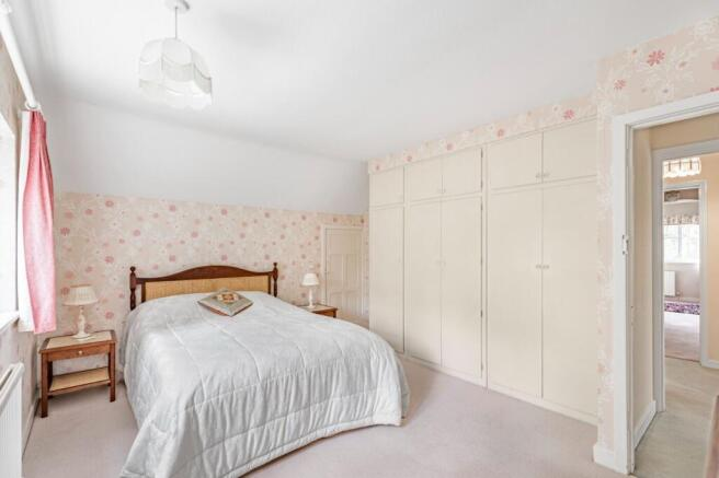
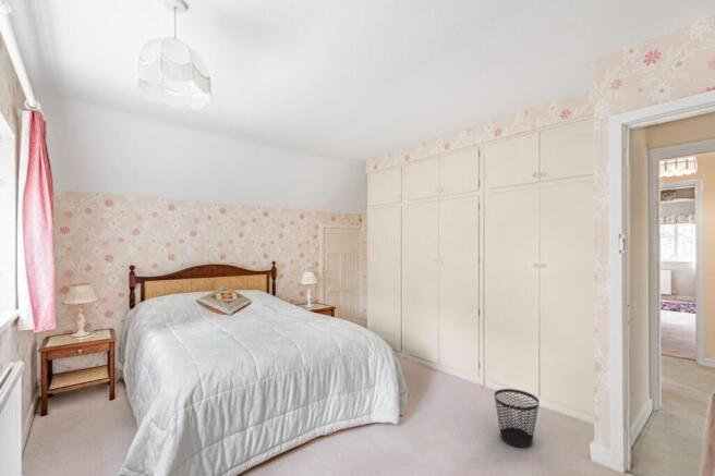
+ wastebasket [494,388,541,449]
